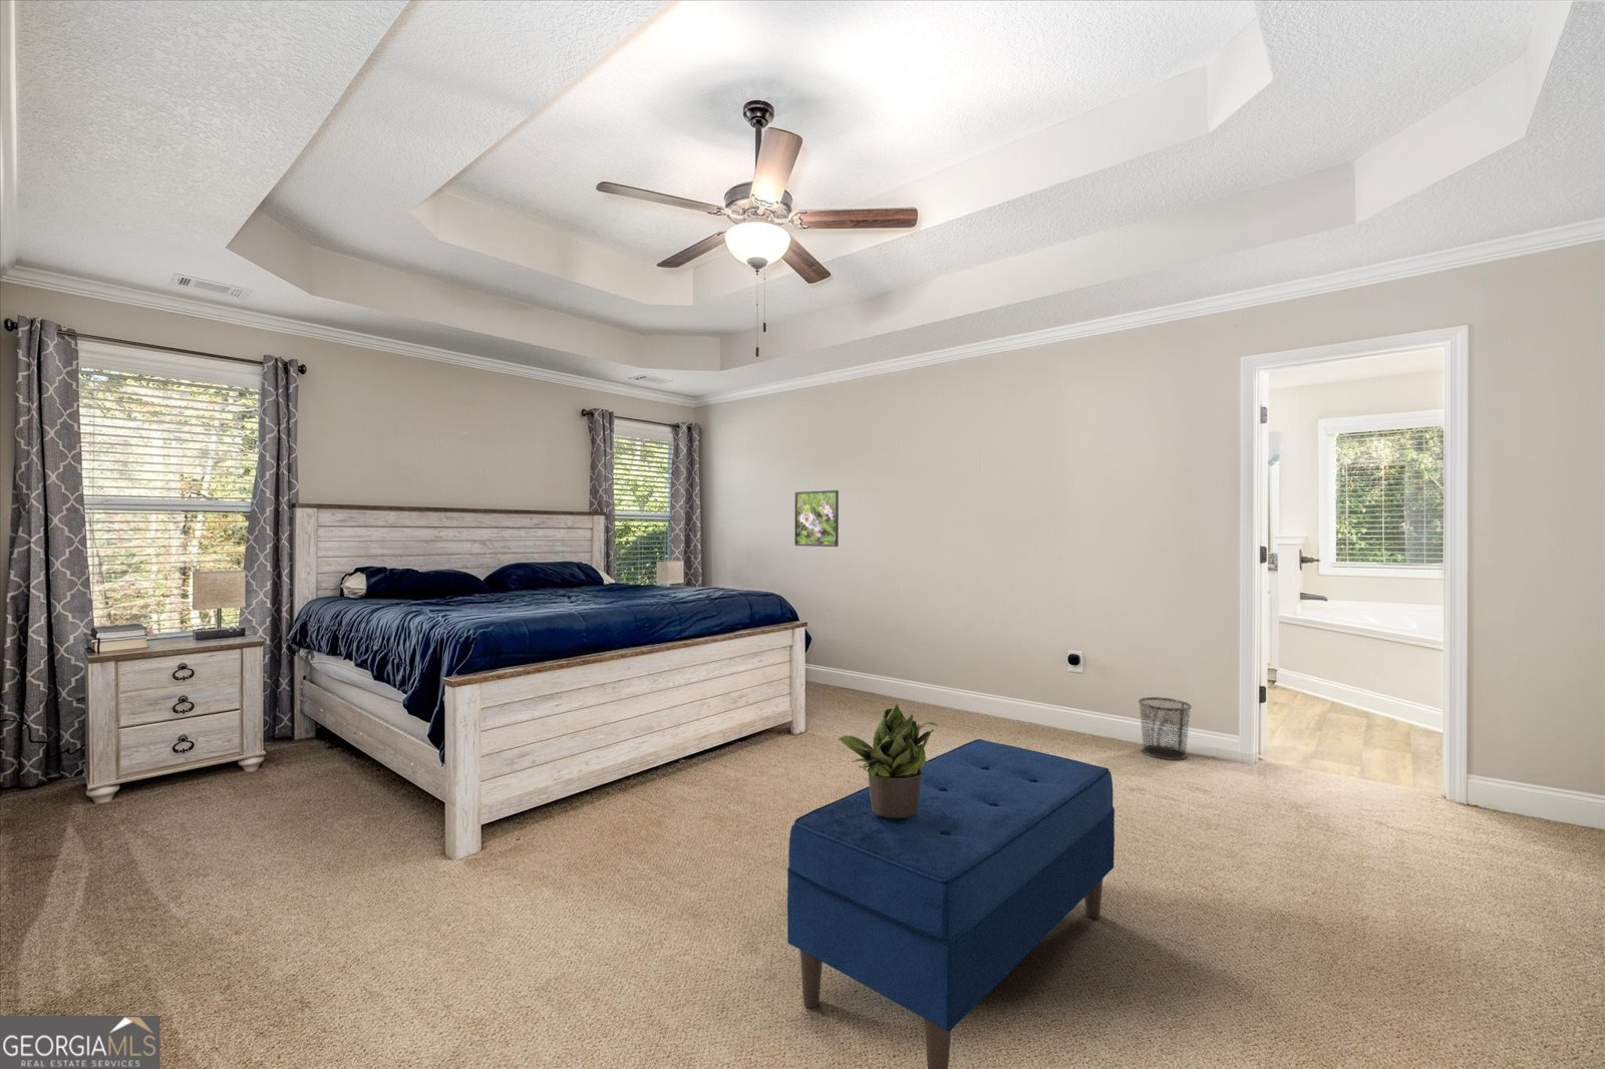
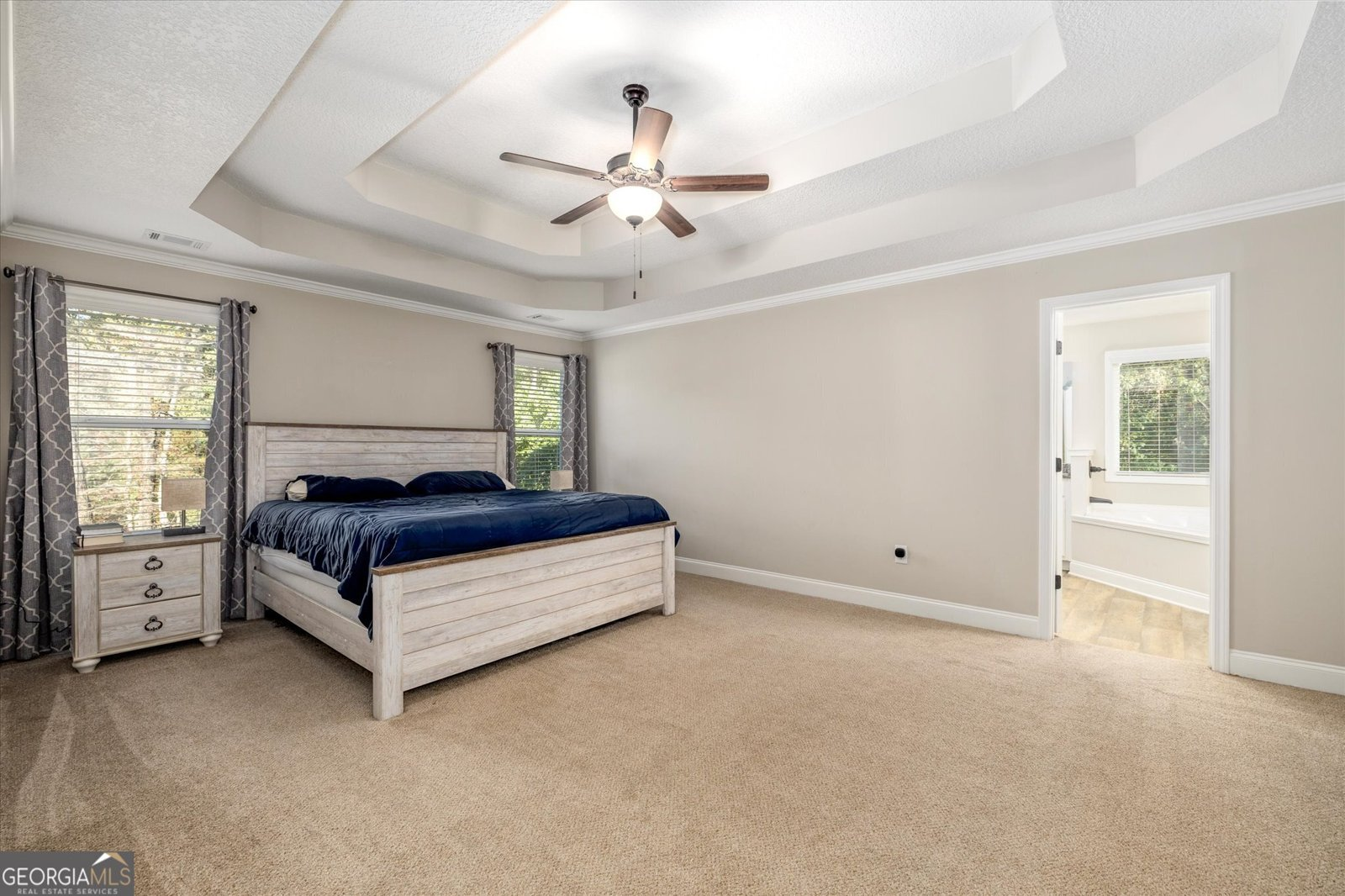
- bench [786,739,1116,1069]
- waste bin [1137,696,1193,761]
- potted plant [838,704,938,818]
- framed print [794,489,840,548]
